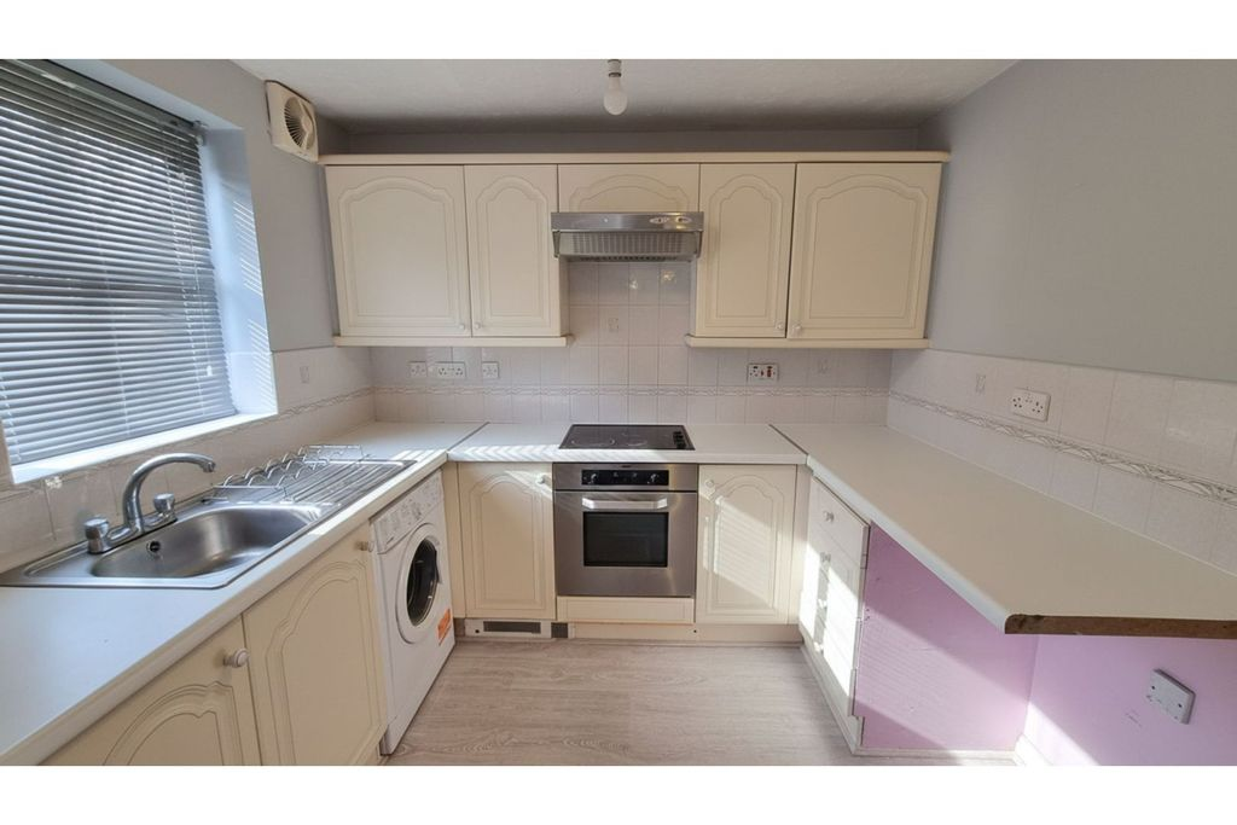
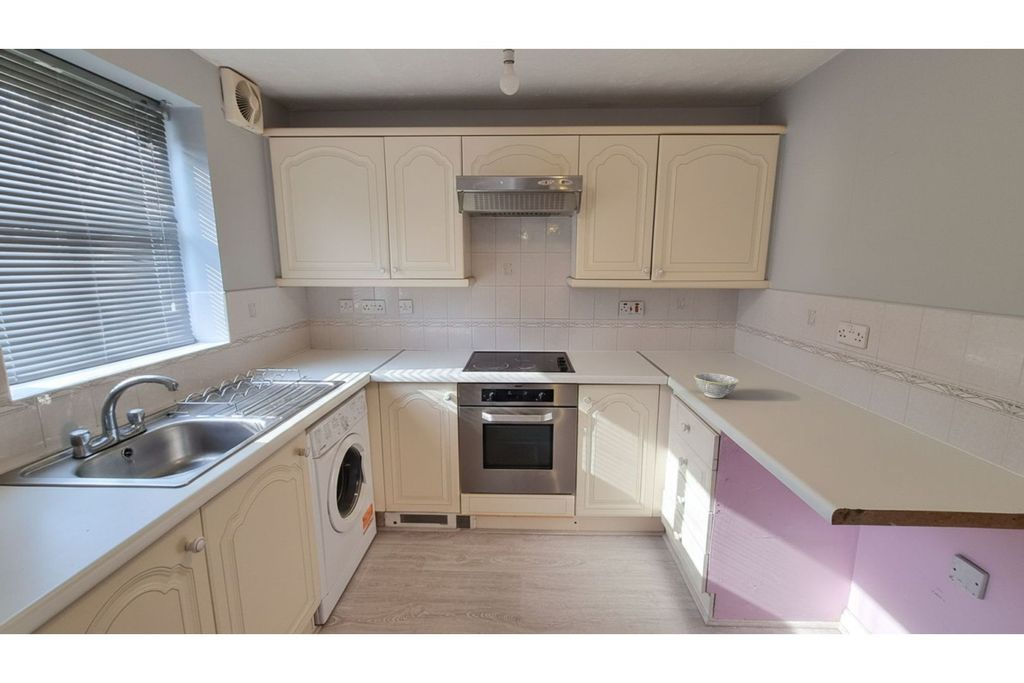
+ bowl [693,372,740,399]
